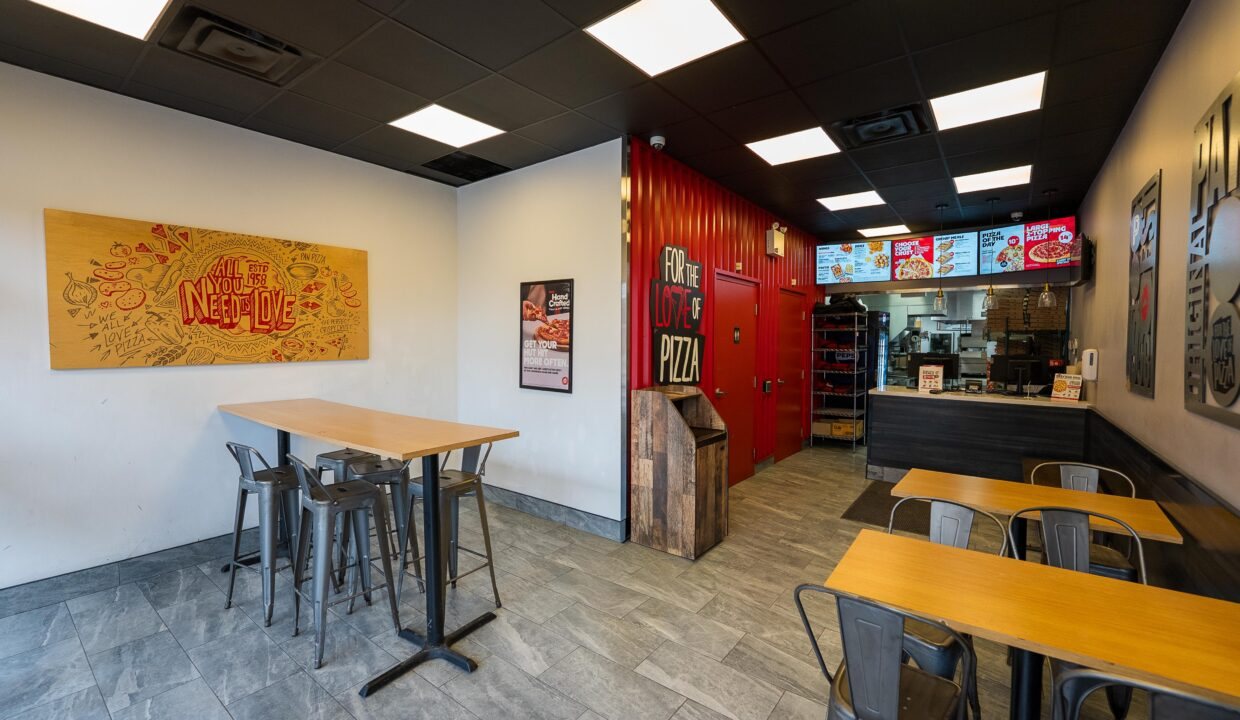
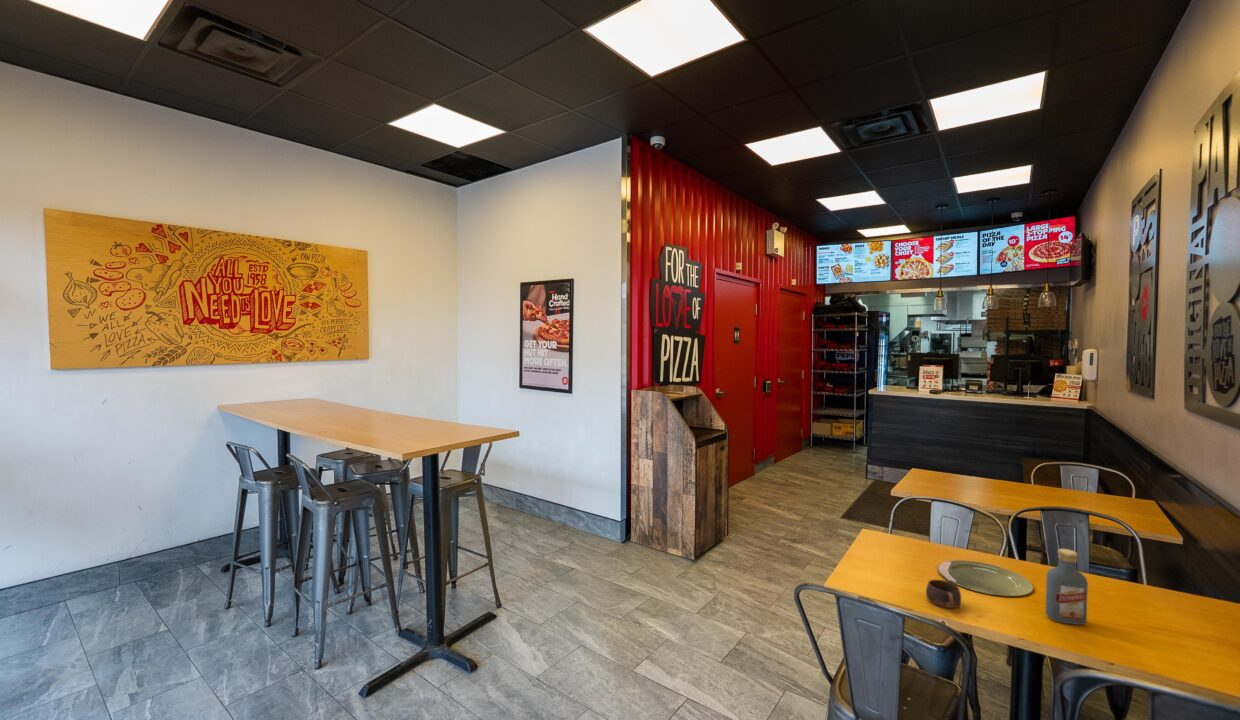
+ vodka [1044,548,1089,626]
+ cup [925,579,962,609]
+ plate [937,559,1034,598]
